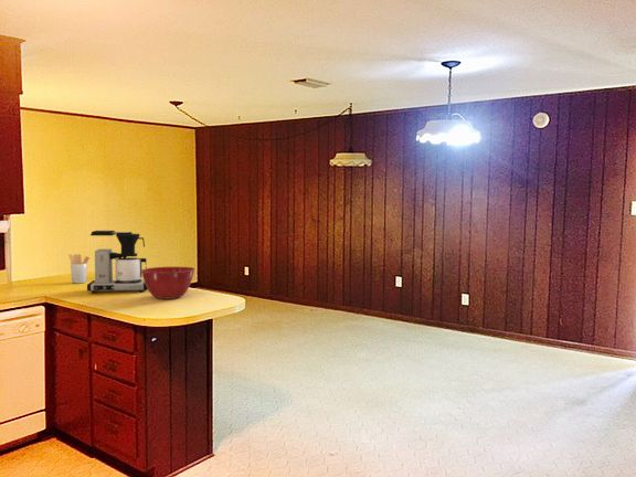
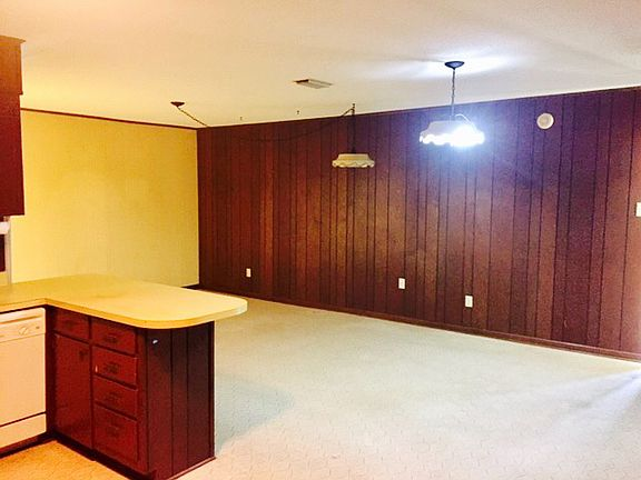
- coffee maker [86,230,148,294]
- utensil holder [67,253,91,285]
- mixing bowl [141,266,197,300]
